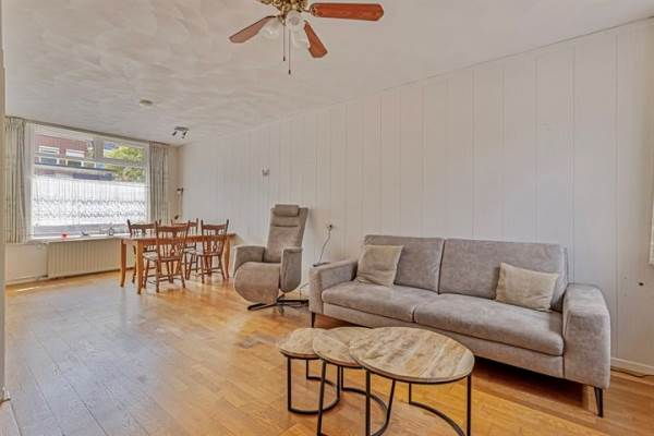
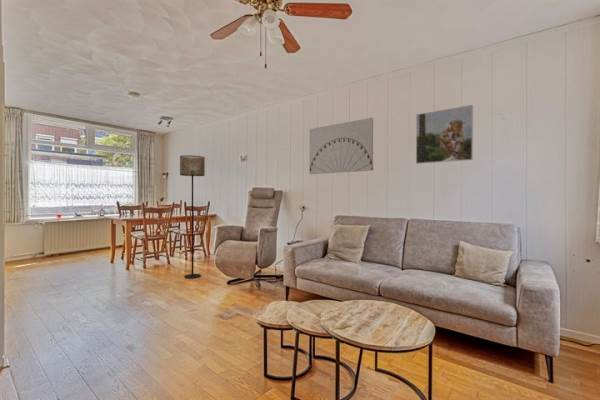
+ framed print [415,104,474,165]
+ floor lamp [179,154,206,279]
+ wall art [309,117,374,175]
